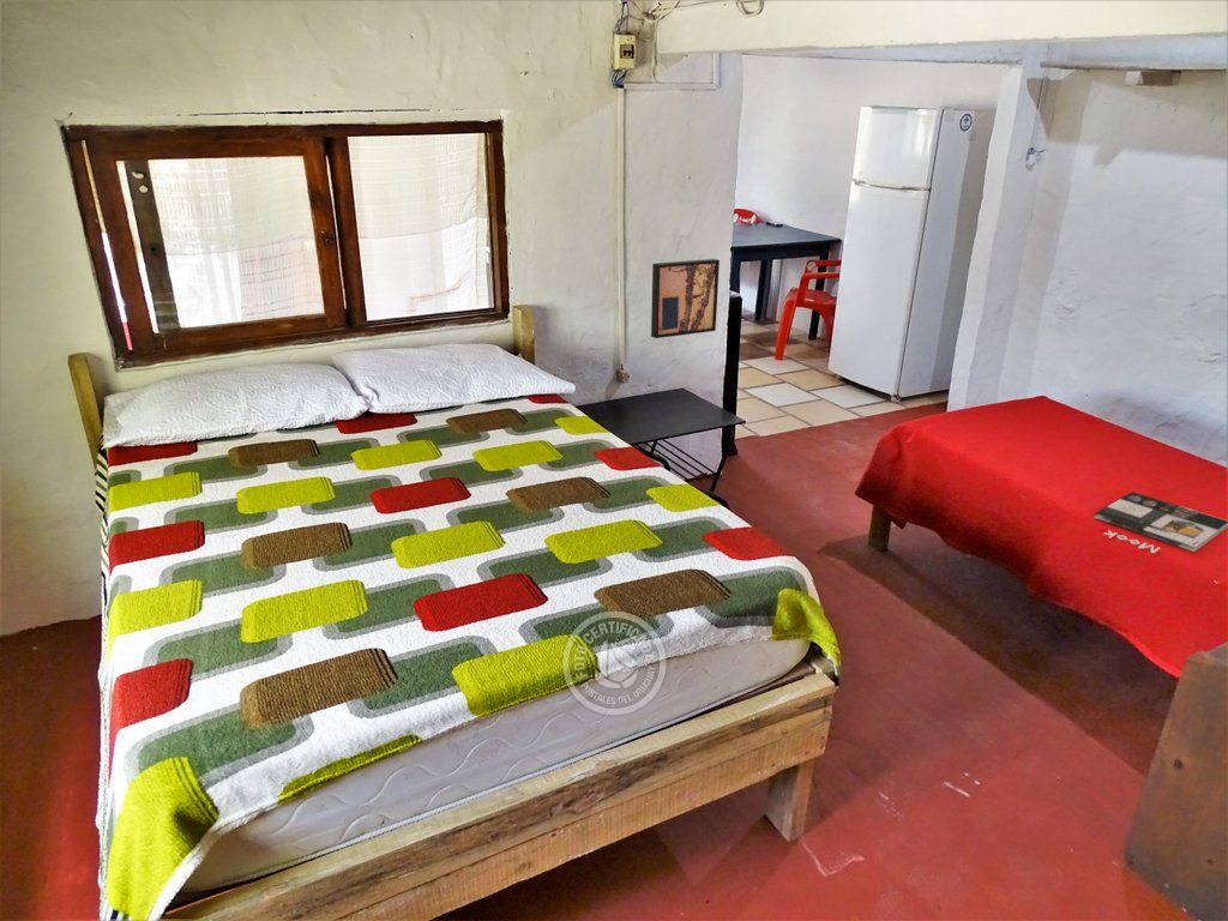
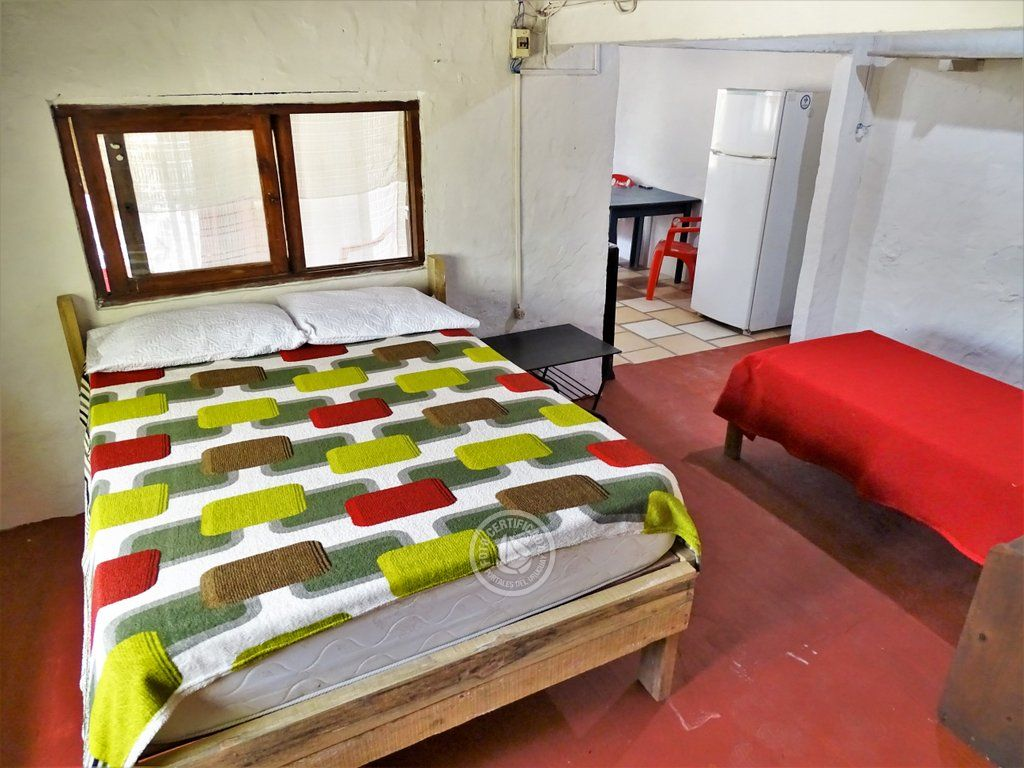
- magazine [1092,490,1228,554]
- wall art [650,258,721,339]
